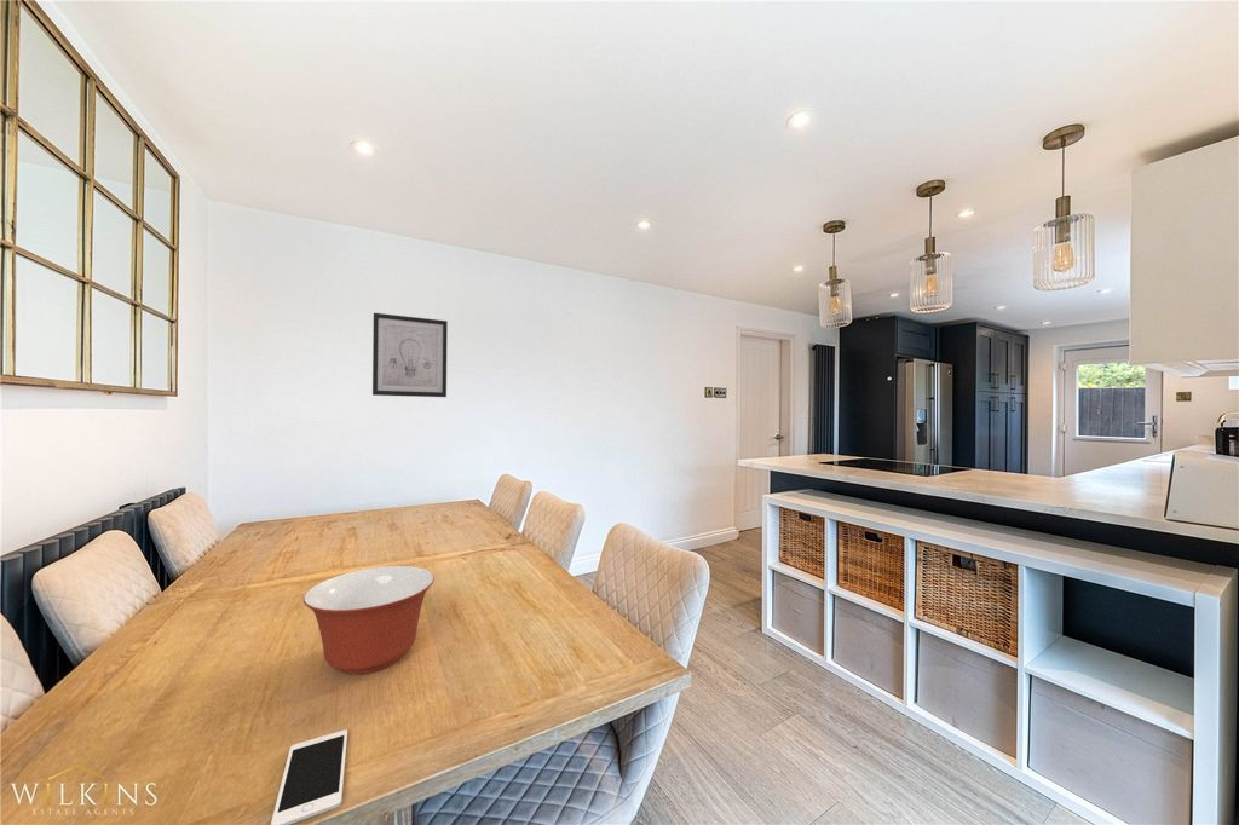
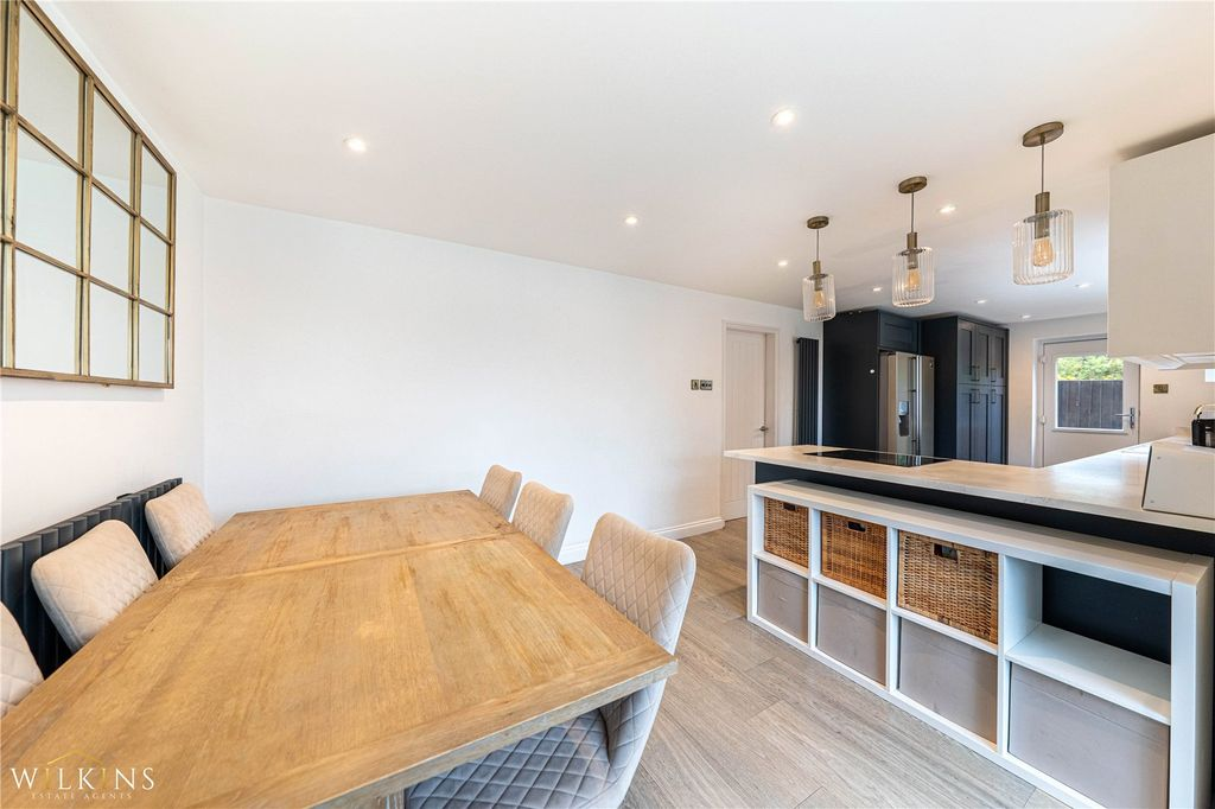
- mixing bowl [302,565,436,675]
- wall art [371,312,449,398]
- cell phone [270,729,348,825]
